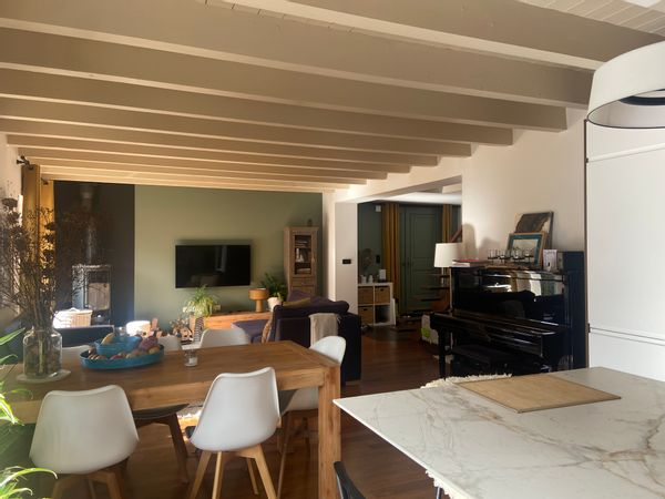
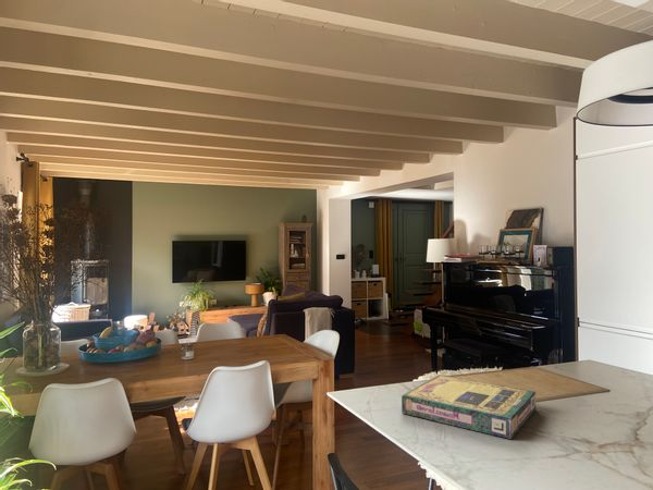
+ video game box [401,373,537,440]
